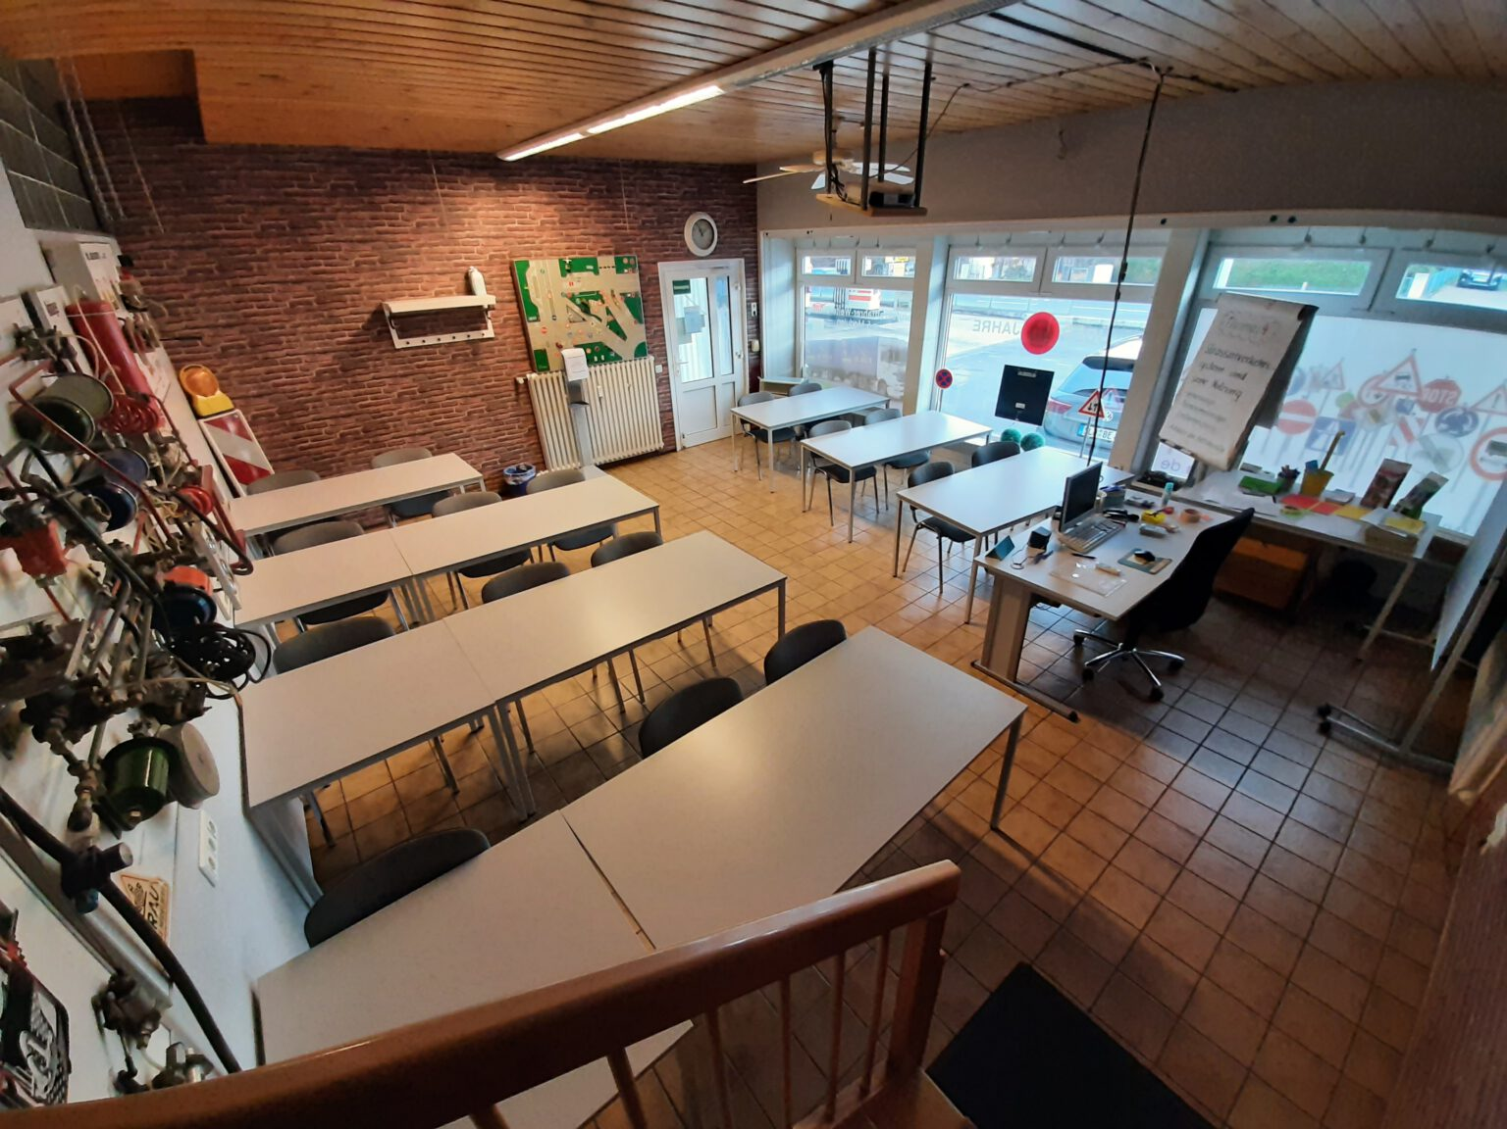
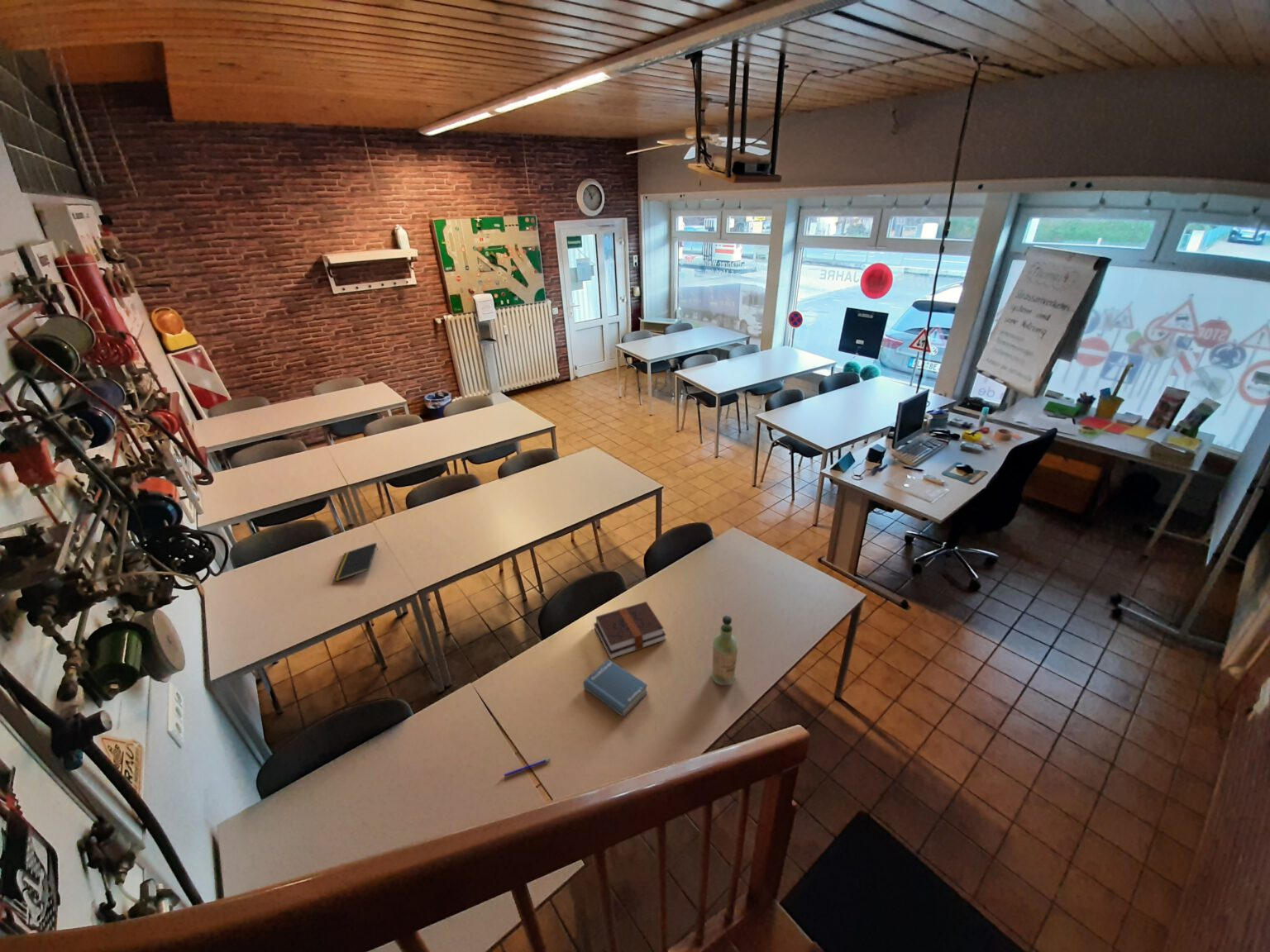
+ pen [504,758,551,778]
+ hardback book [582,659,648,717]
+ bottle [710,615,739,686]
+ hardback book [593,601,667,660]
+ notepad [333,542,379,583]
